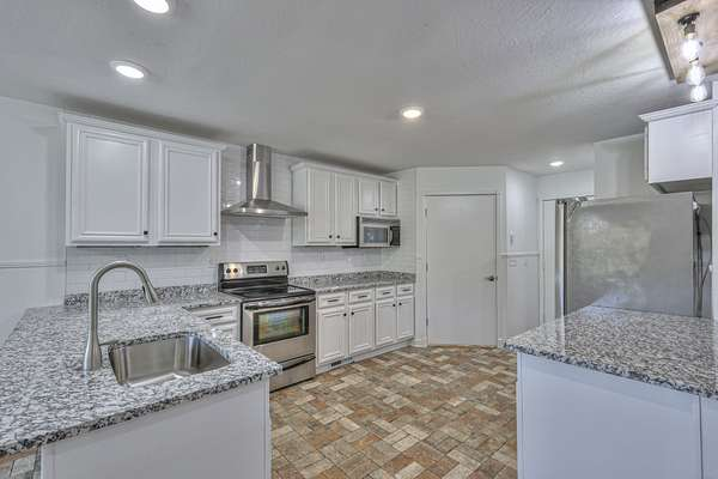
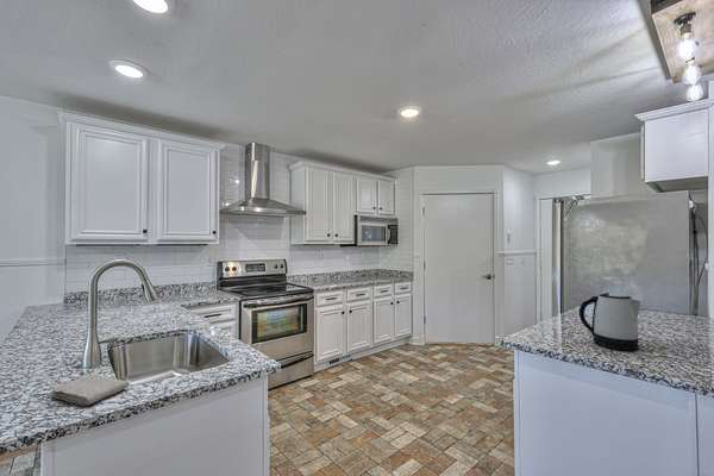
+ washcloth [50,372,130,406]
+ kettle [578,292,641,351]
